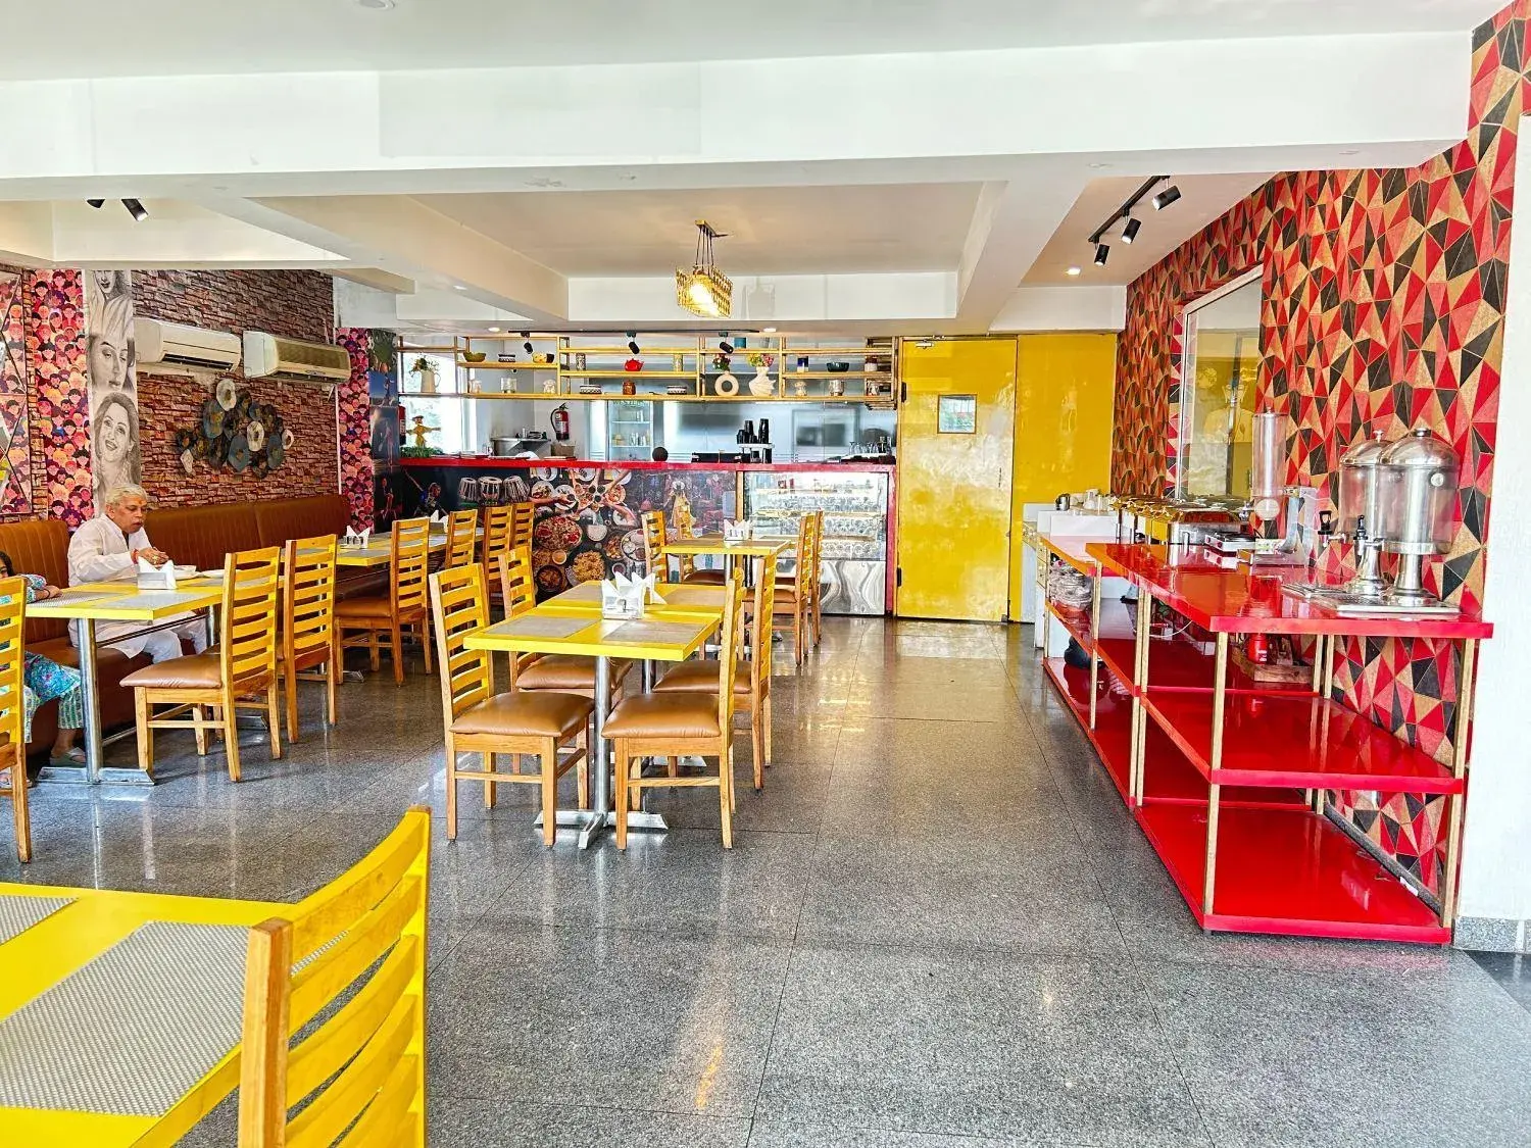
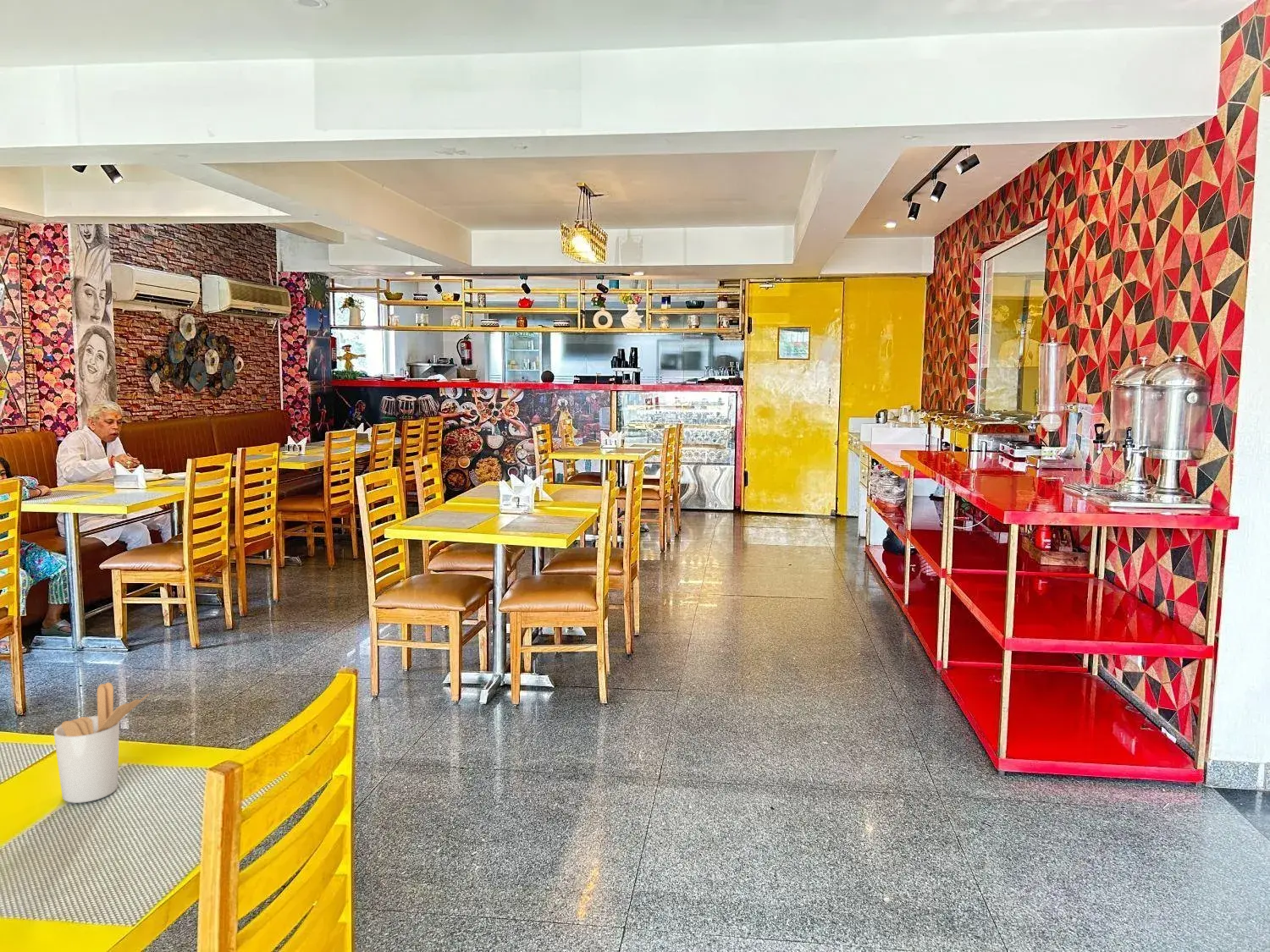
+ utensil holder [52,682,151,804]
